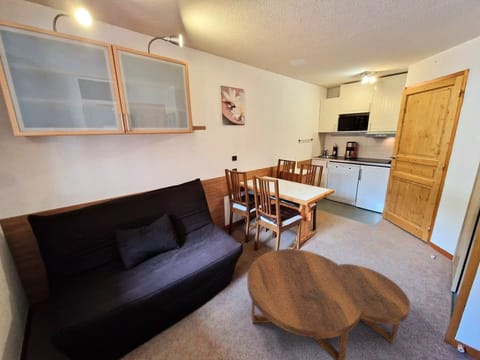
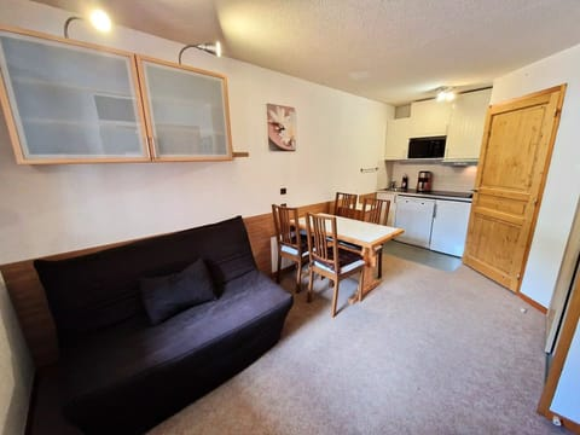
- coffee table [246,248,411,360]
